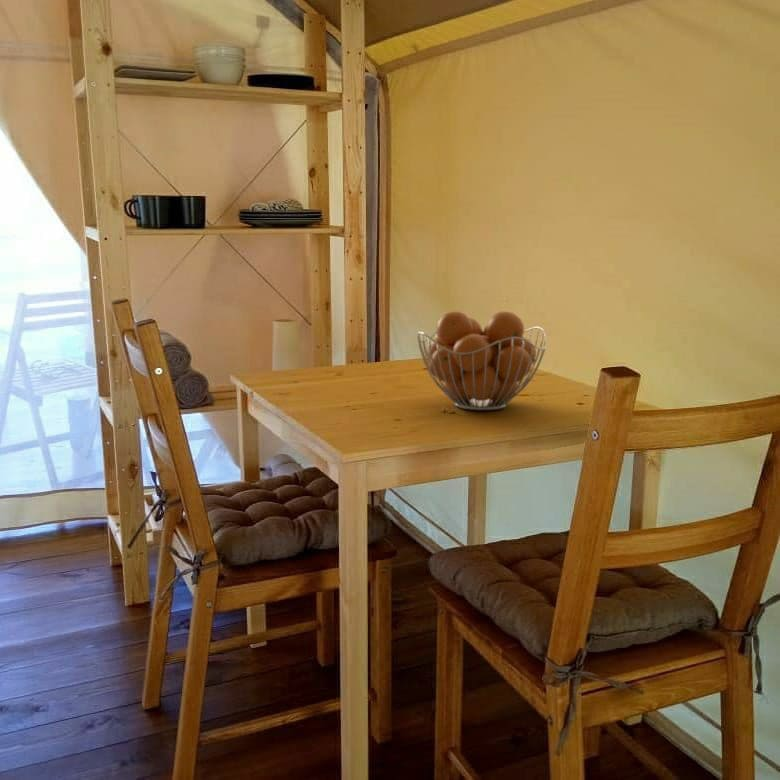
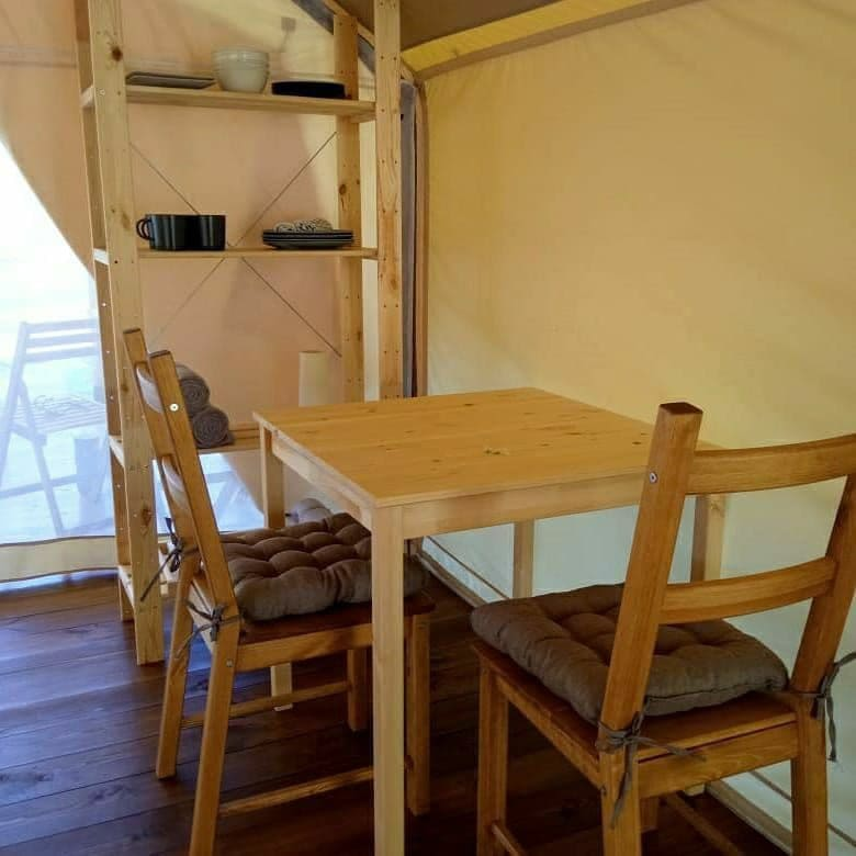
- fruit basket [416,310,548,411]
